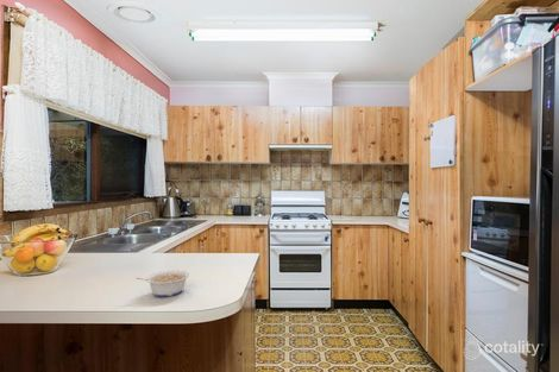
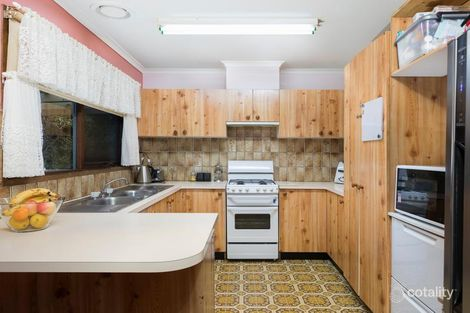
- legume [136,269,190,298]
